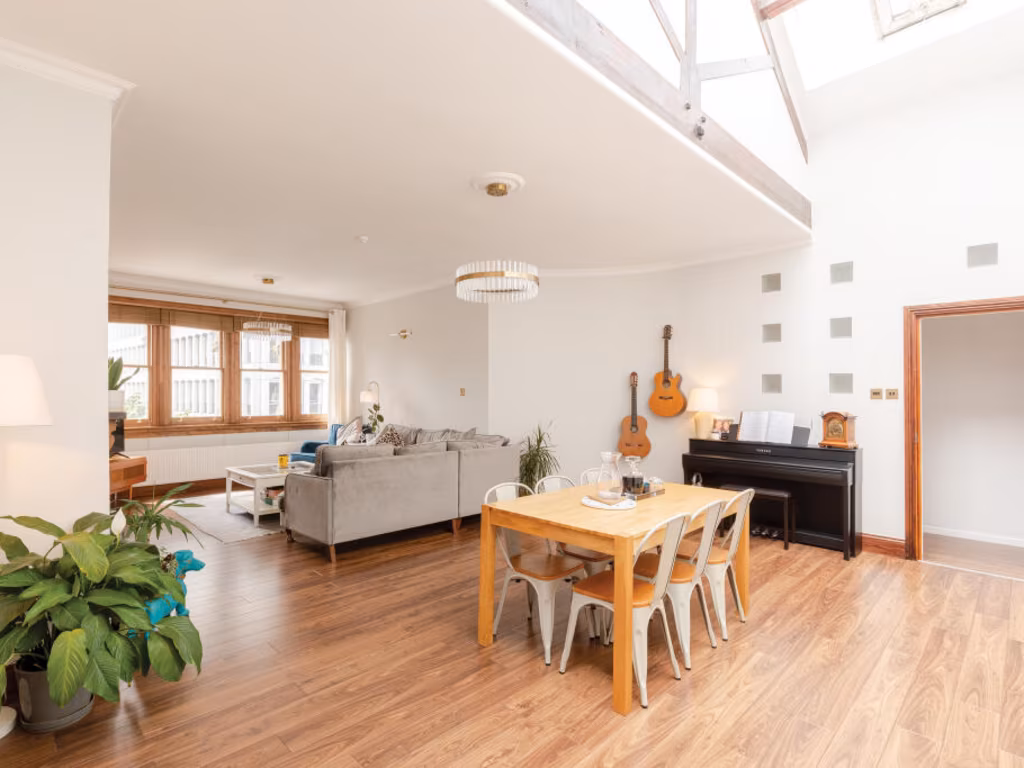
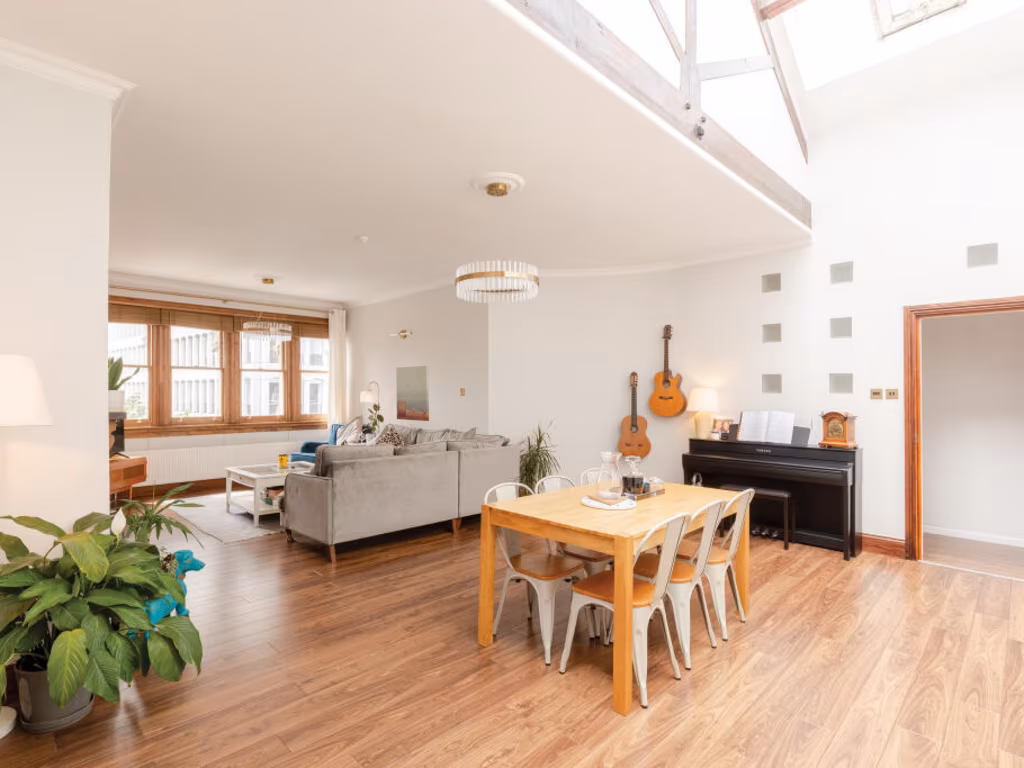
+ wall art [395,365,430,422]
